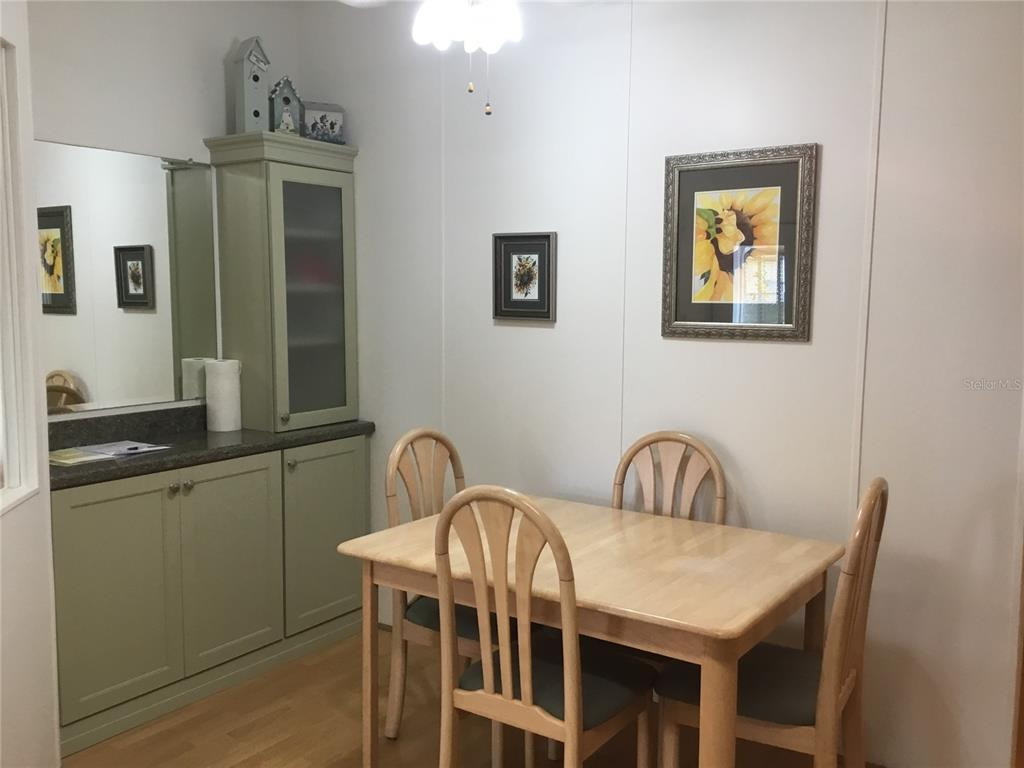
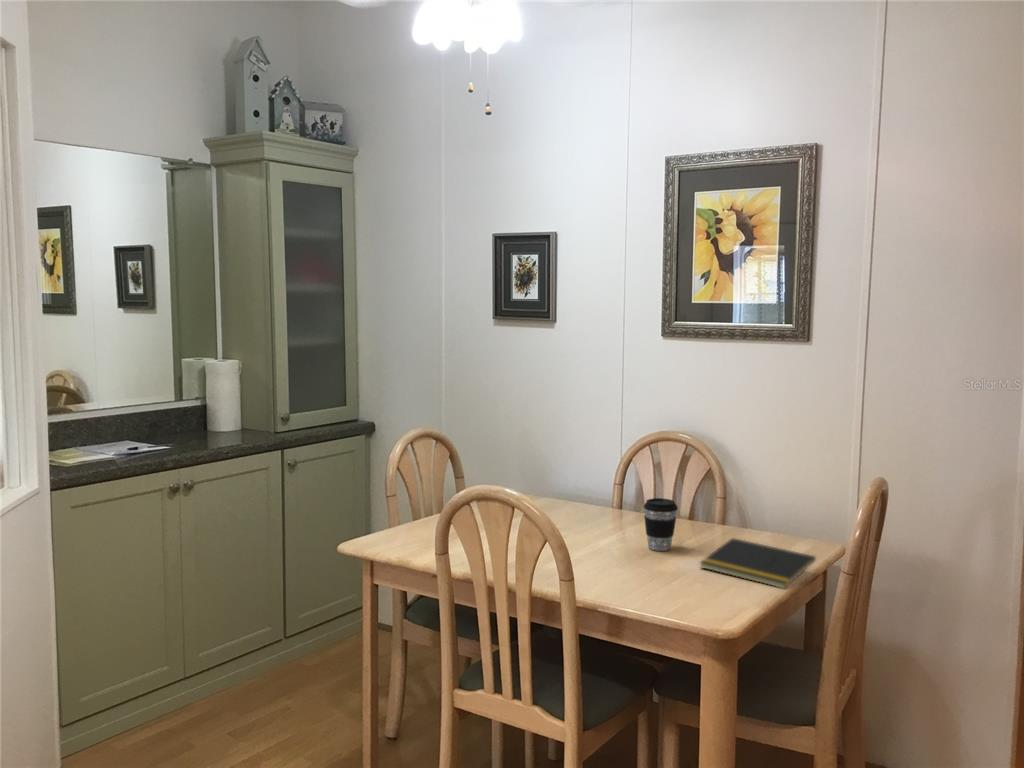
+ coffee cup [643,497,679,552]
+ notepad [698,537,817,590]
